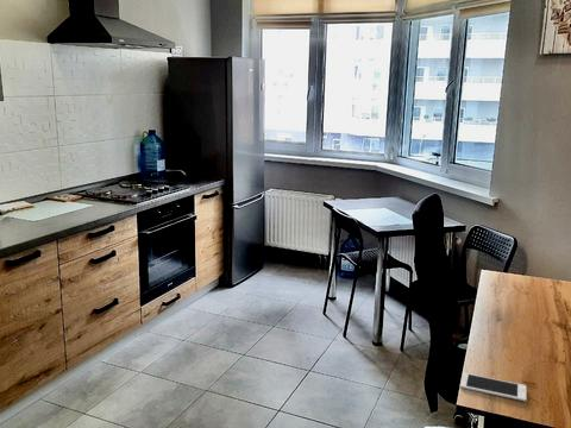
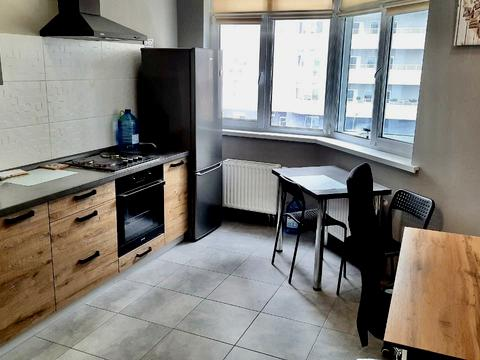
- cell phone [459,372,527,402]
